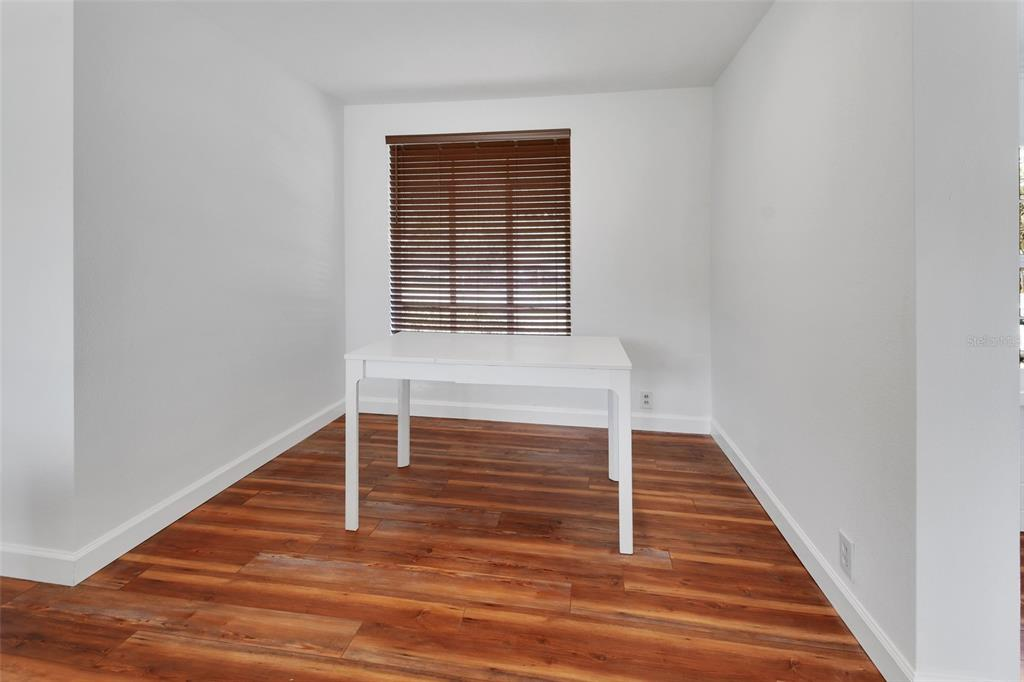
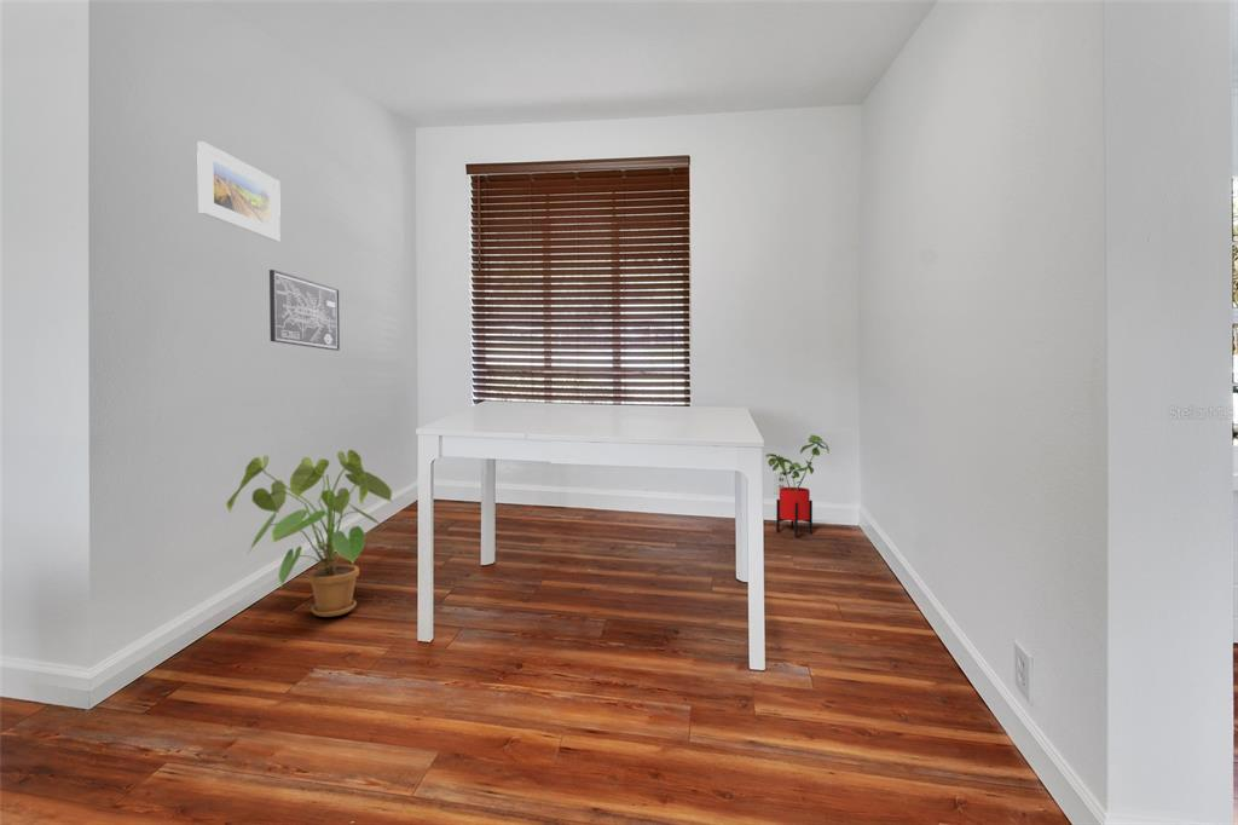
+ house plant [764,434,831,538]
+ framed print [196,140,282,243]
+ house plant [225,449,395,618]
+ wall art [268,269,341,352]
